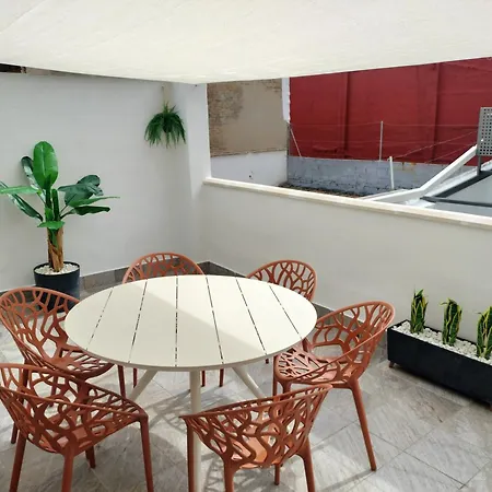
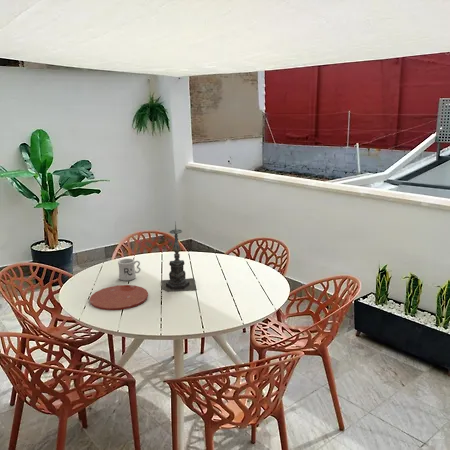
+ plate [89,284,149,311]
+ mug [117,258,142,282]
+ candle holder [160,221,197,293]
